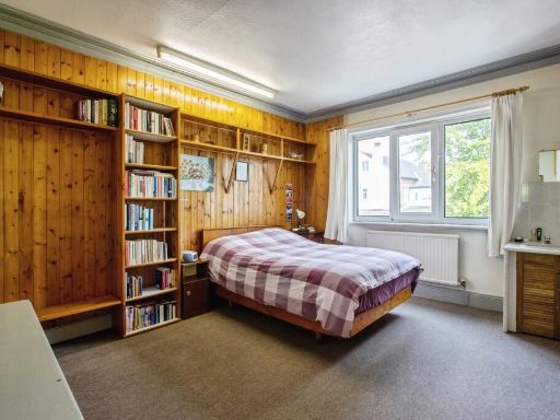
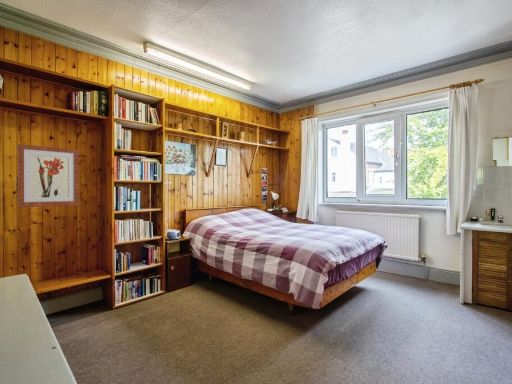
+ wall art [17,143,80,208]
